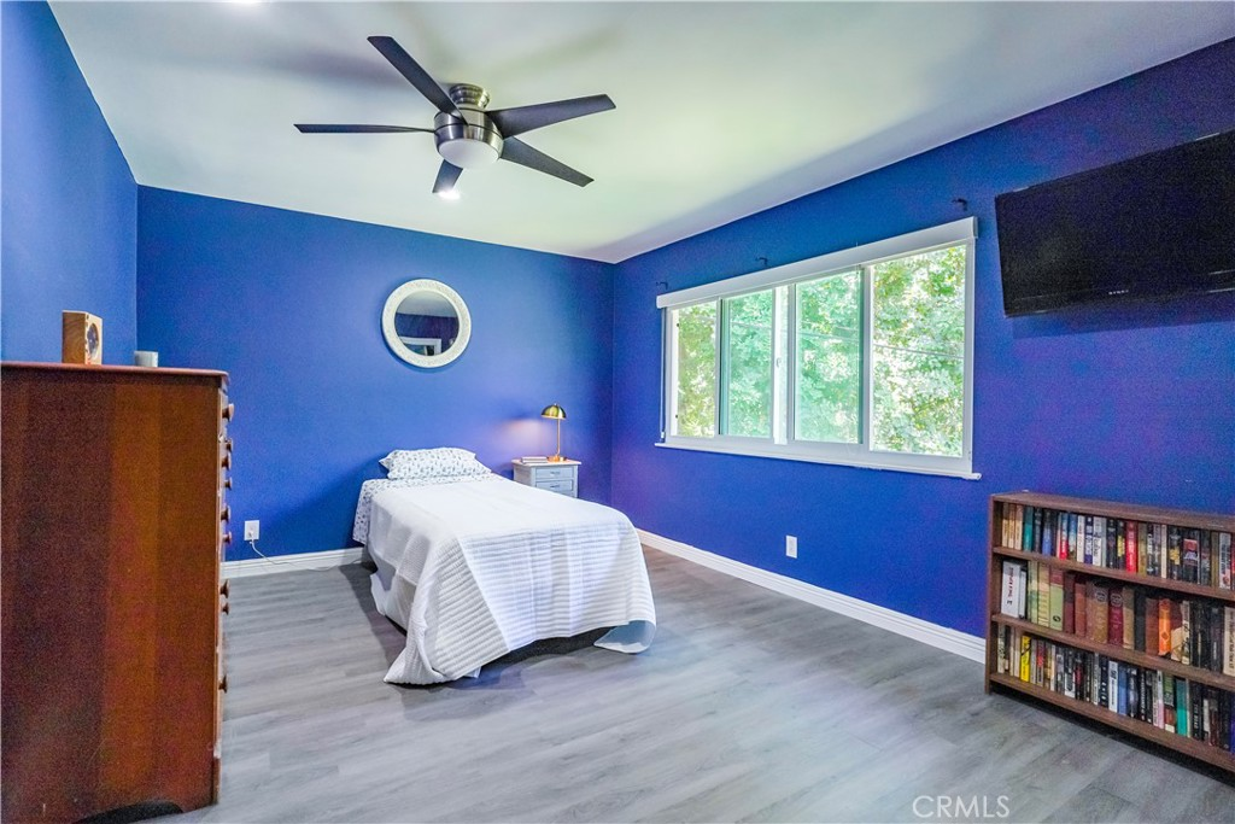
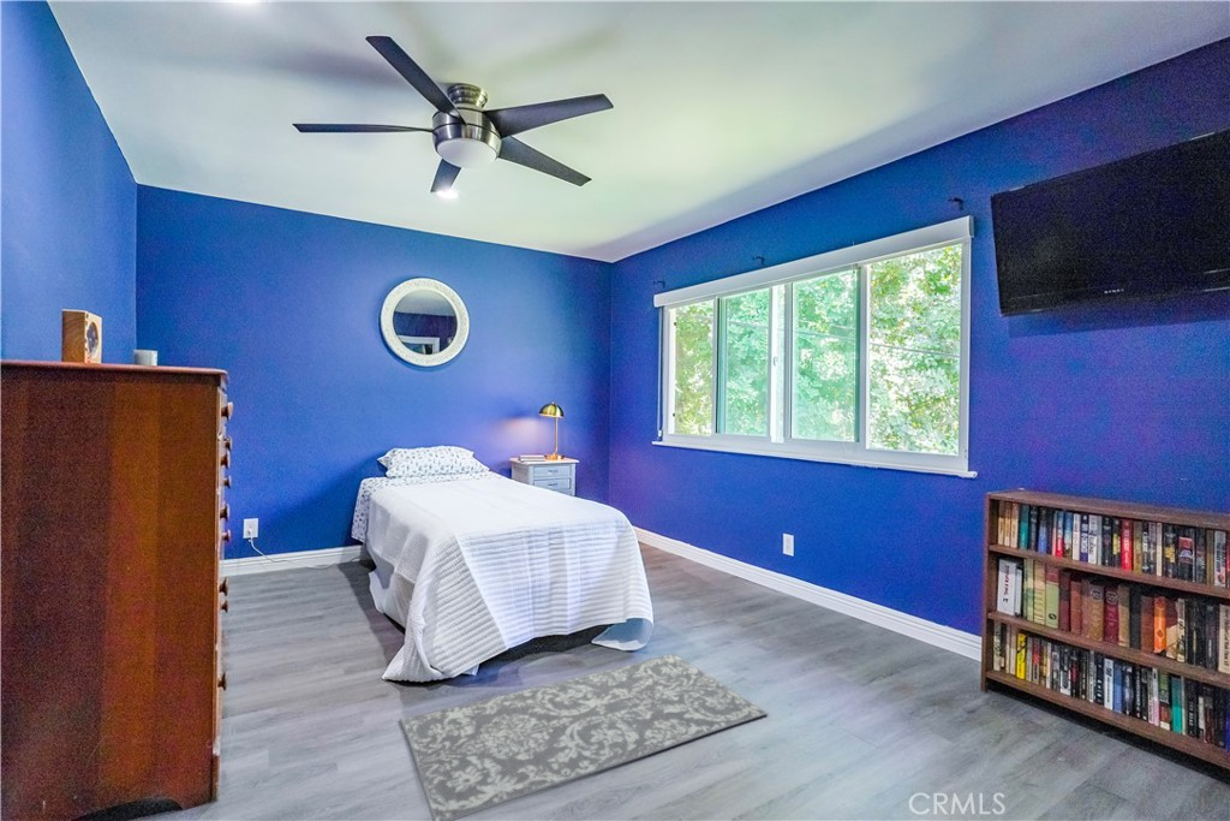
+ rug [398,653,770,821]
